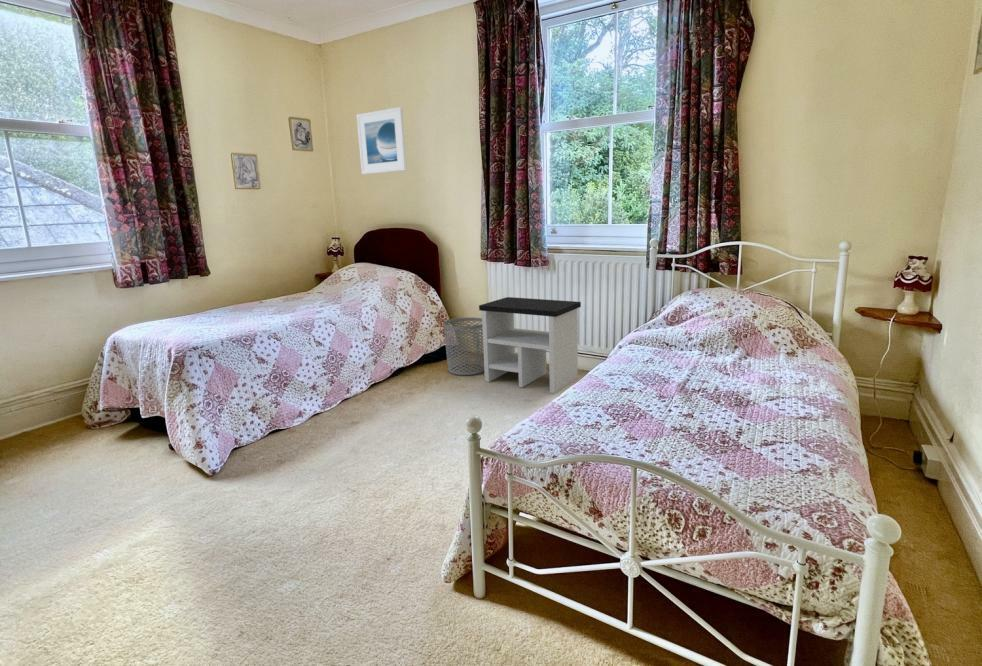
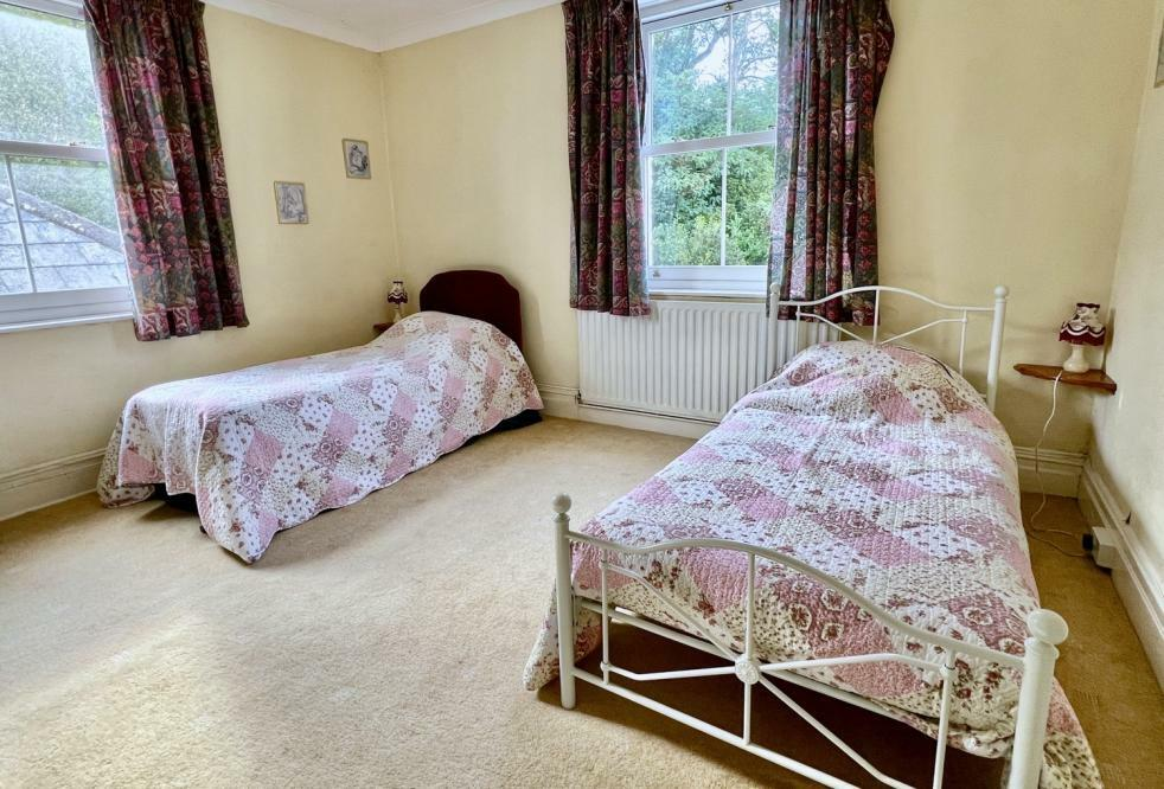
- side table [478,296,582,394]
- waste bin [442,317,484,376]
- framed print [355,106,408,175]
